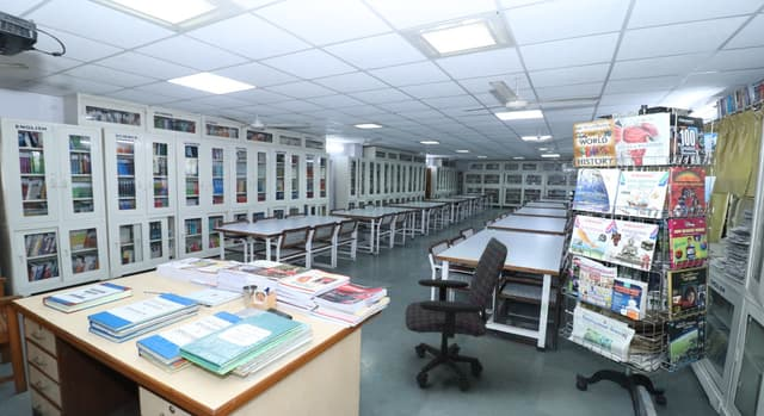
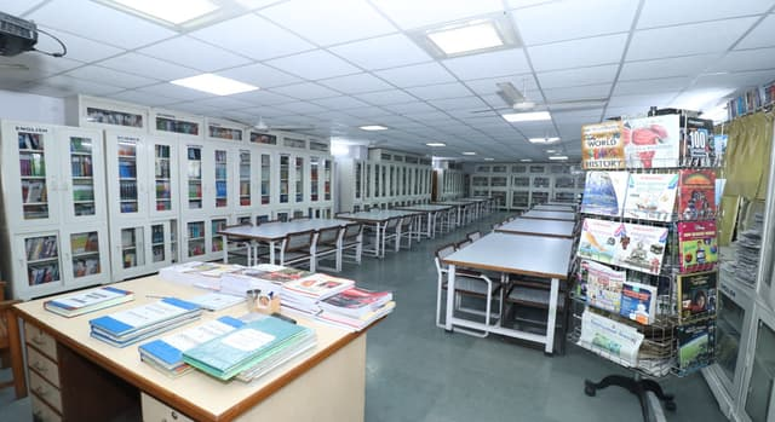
- office chair [405,236,509,392]
